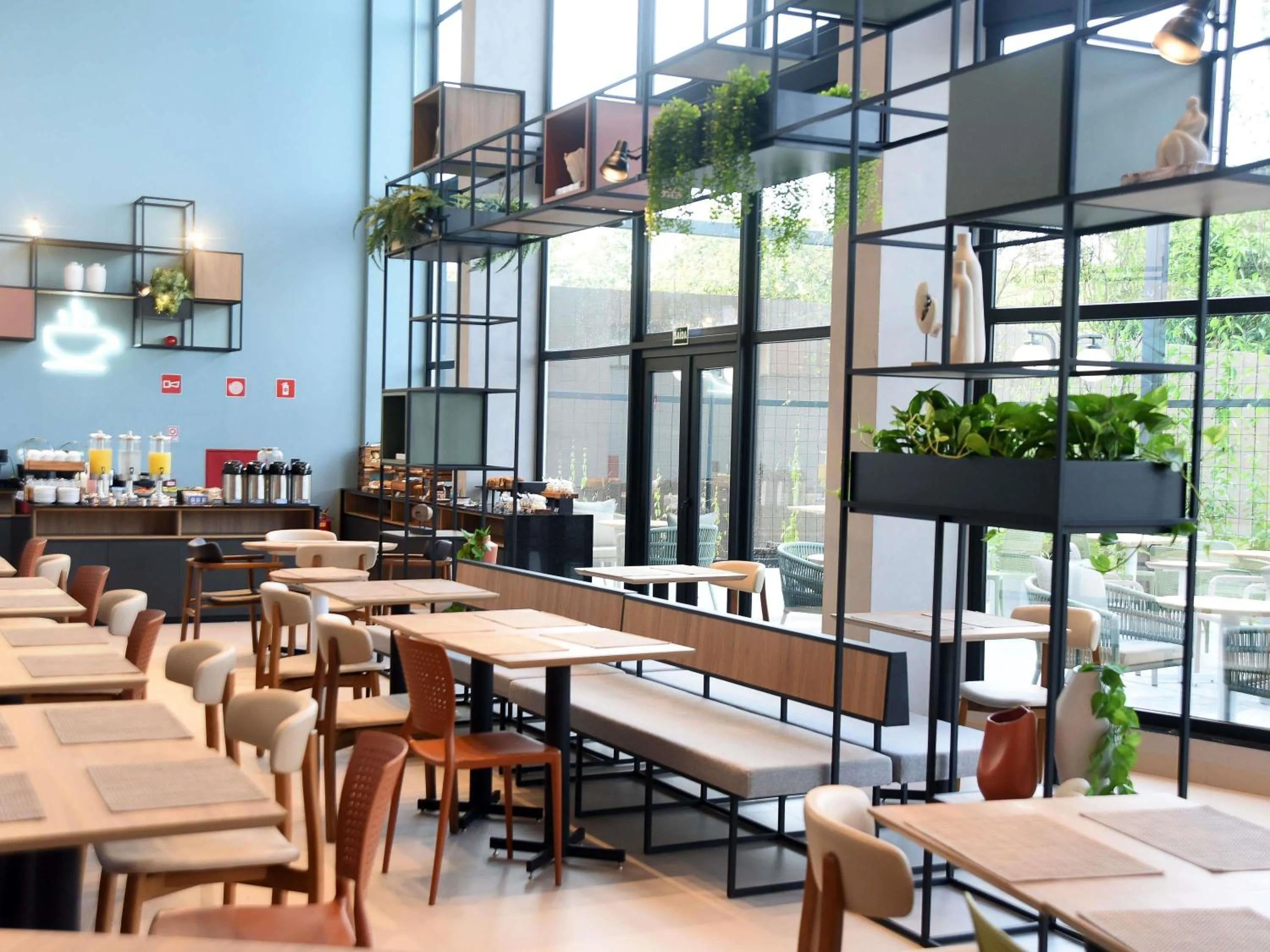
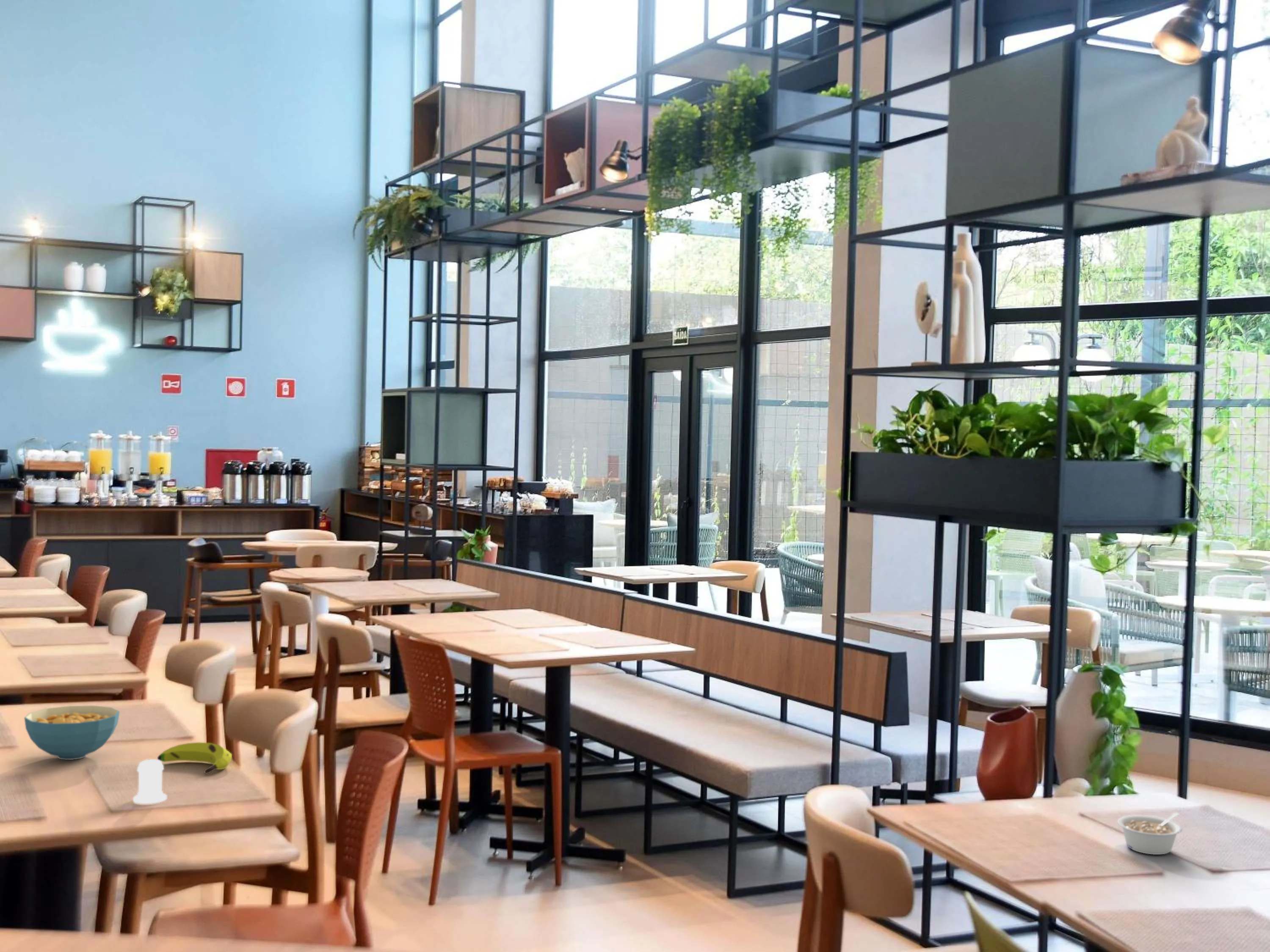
+ legume [1117,812,1183,855]
+ salt shaker [133,759,167,804]
+ banana [157,742,232,774]
+ cereal bowl [24,705,120,760]
